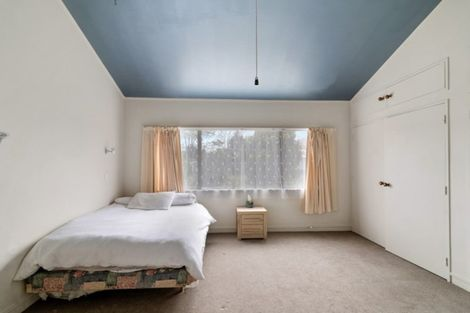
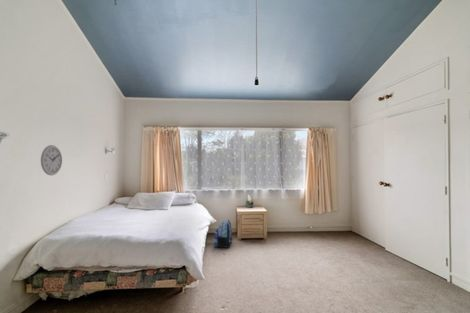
+ backpack [213,219,234,249]
+ wall clock [40,144,63,176]
